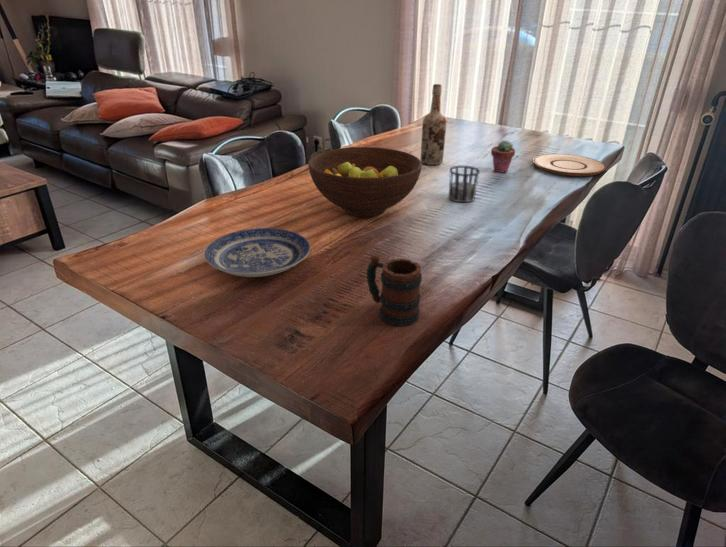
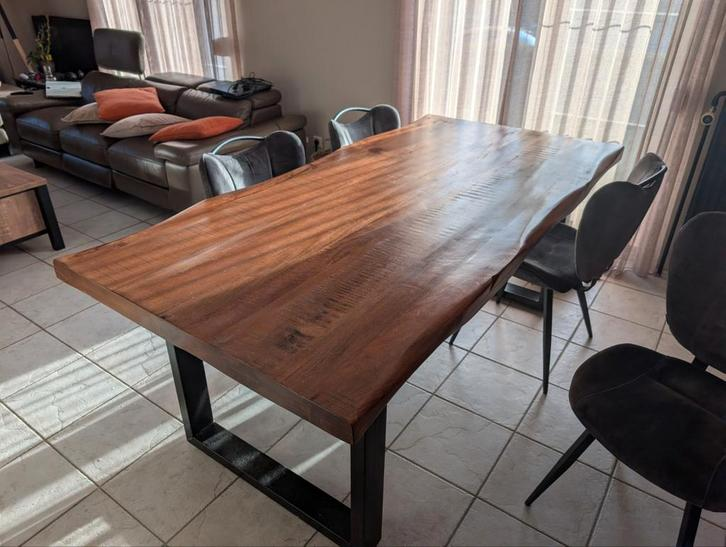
- plate [203,227,311,278]
- mug [366,254,423,327]
- wine bottle [420,83,447,166]
- potted succulent [490,139,516,173]
- plate [532,153,607,177]
- cup [448,164,481,203]
- fruit bowl [308,146,423,218]
